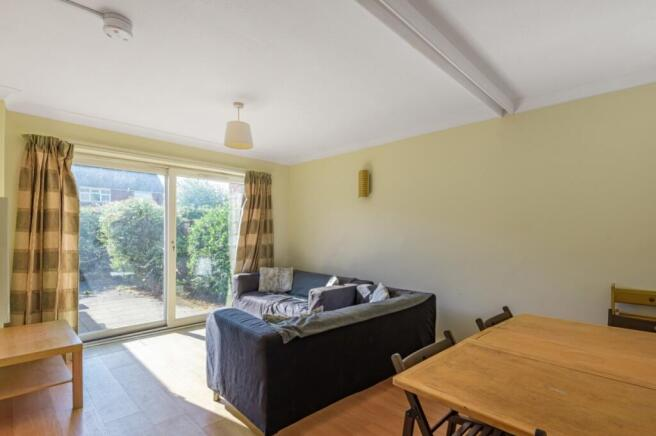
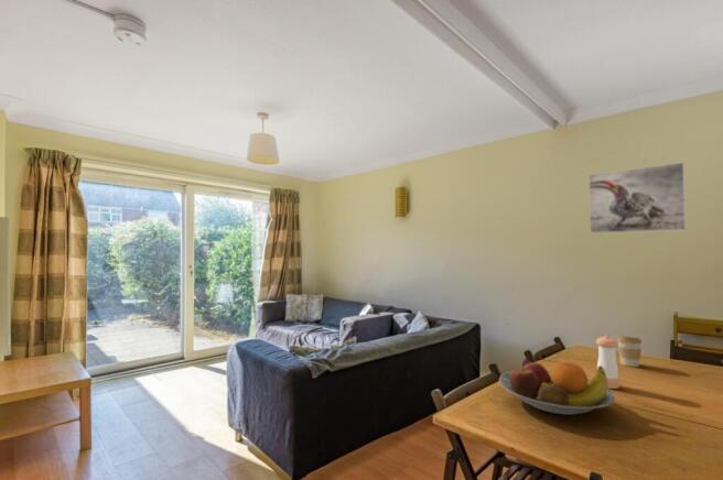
+ pepper shaker [595,335,621,390]
+ fruit bowl [498,358,616,416]
+ coffee cup [616,336,643,368]
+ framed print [587,161,688,234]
